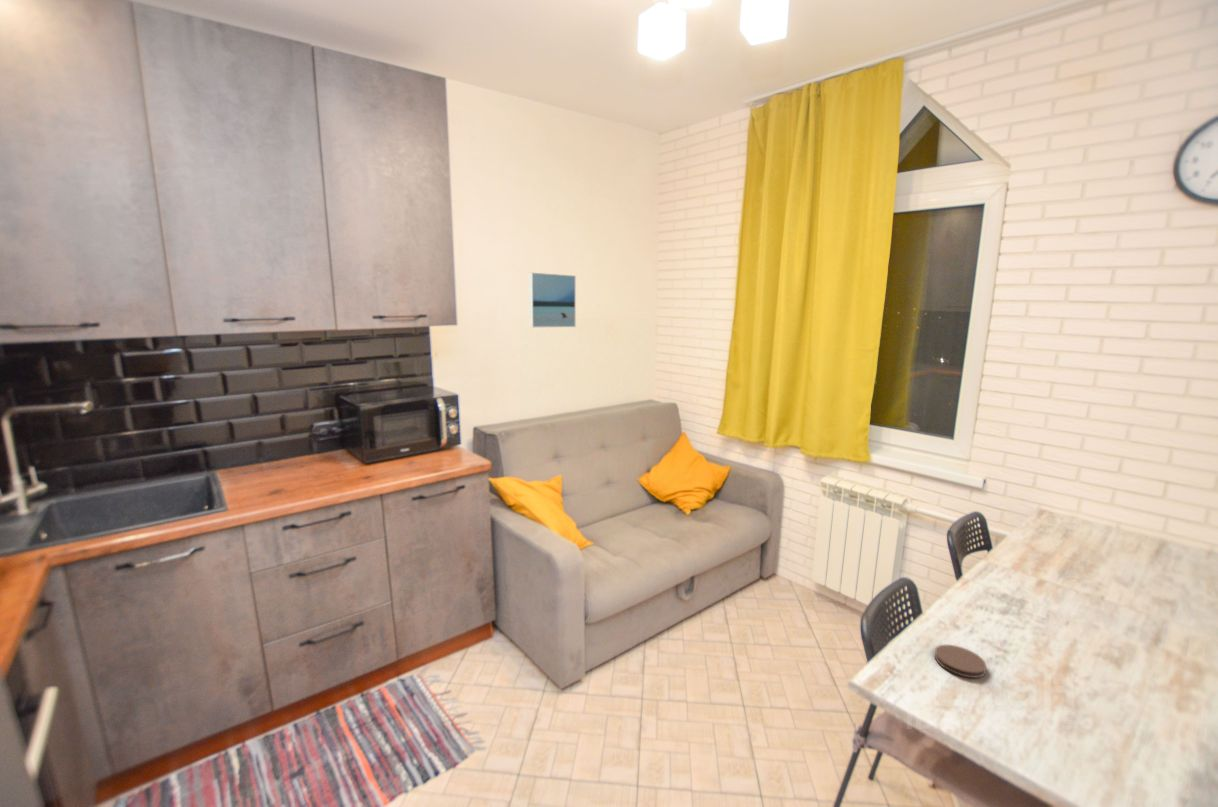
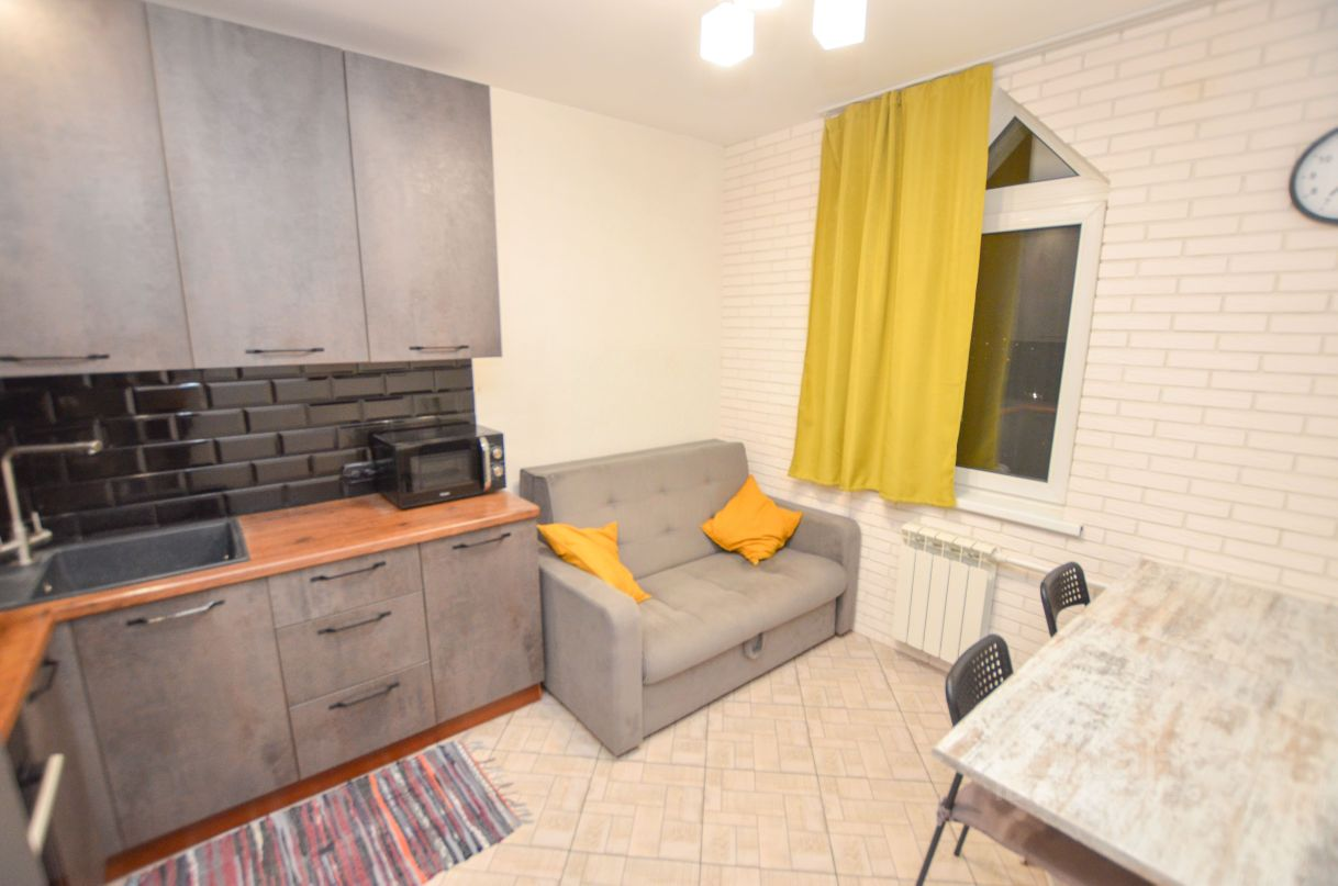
- coaster [933,644,988,679]
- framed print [528,272,577,328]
